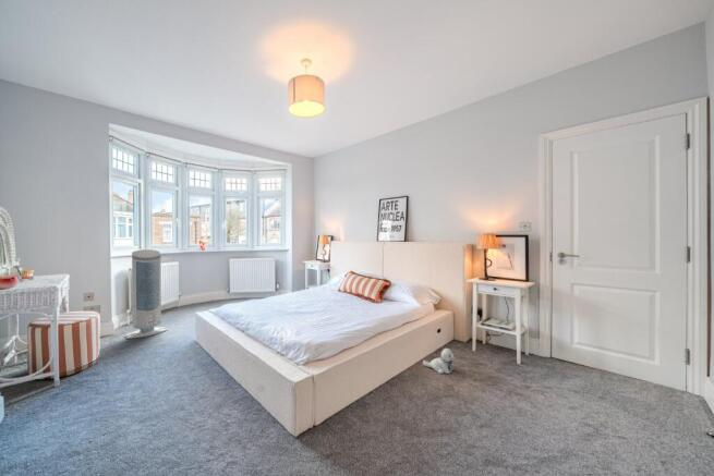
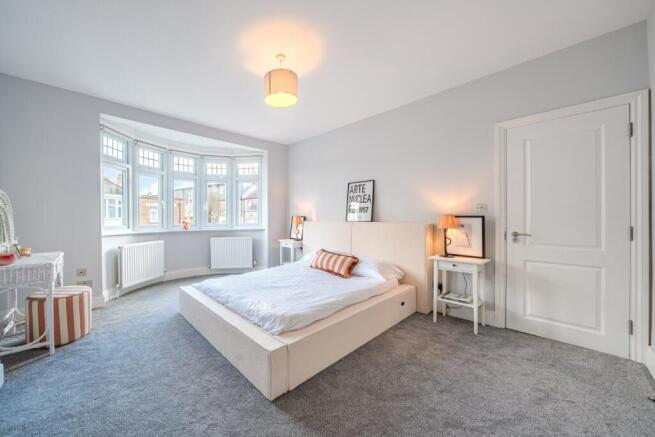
- plush toy [422,347,456,375]
- air purifier [124,248,169,340]
